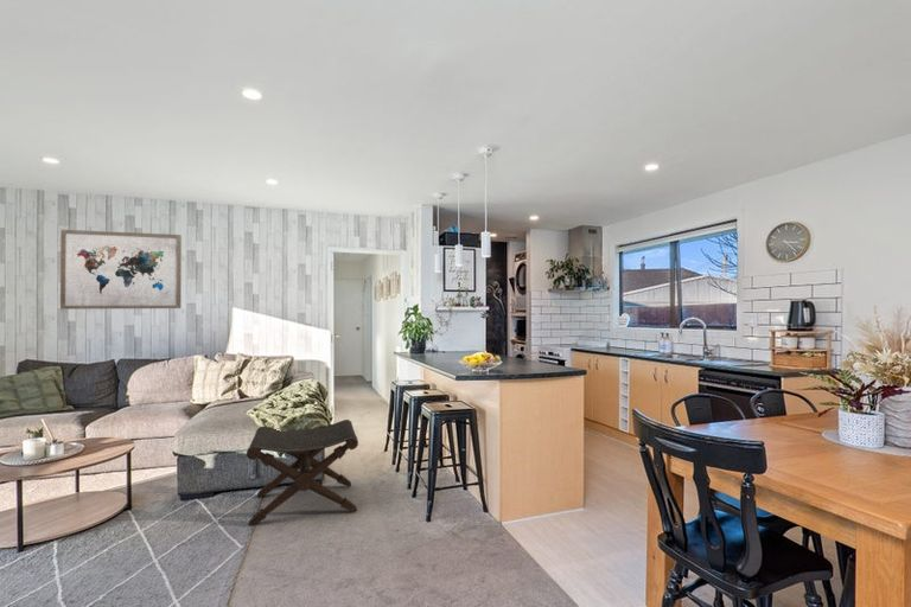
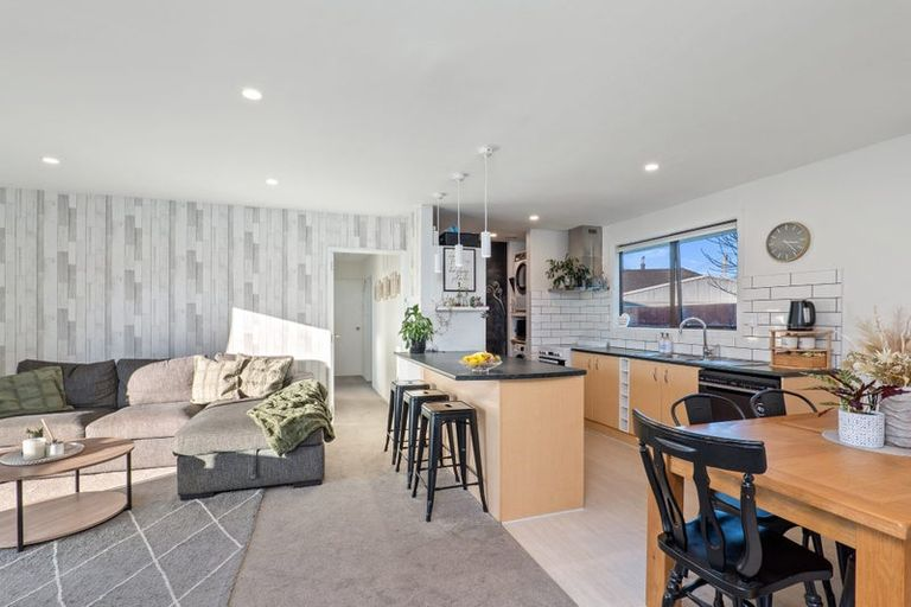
- wall art [59,229,183,311]
- footstool [246,418,359,528]
